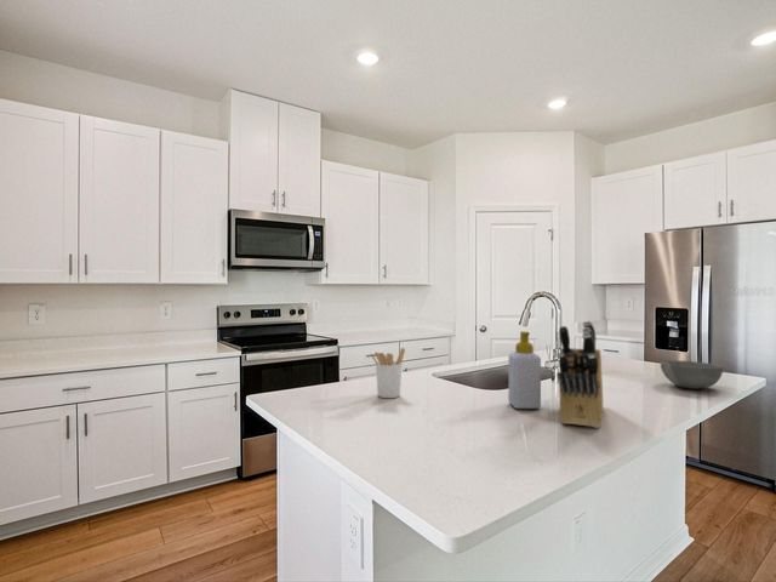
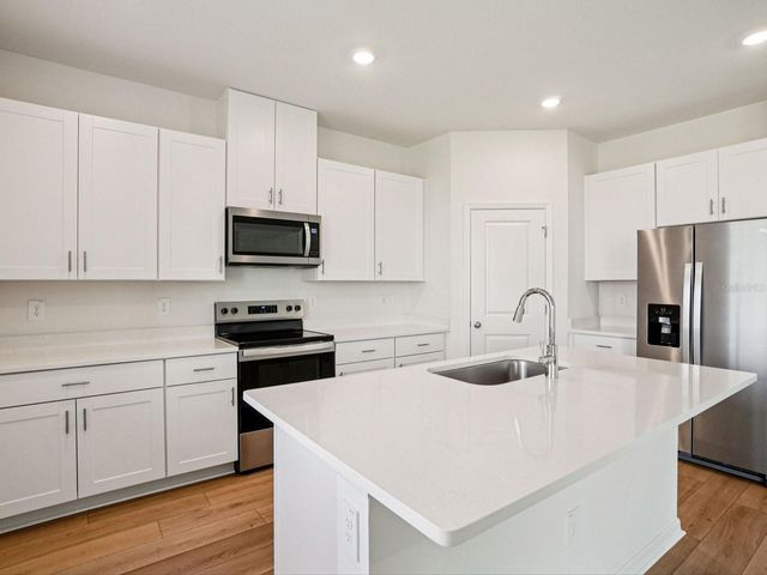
- bowl [660,359,724,390]
- utensil holder [370,347,406,399]
- knife block [555,320,604,429]
- soap bottle [508,330,542,410]
